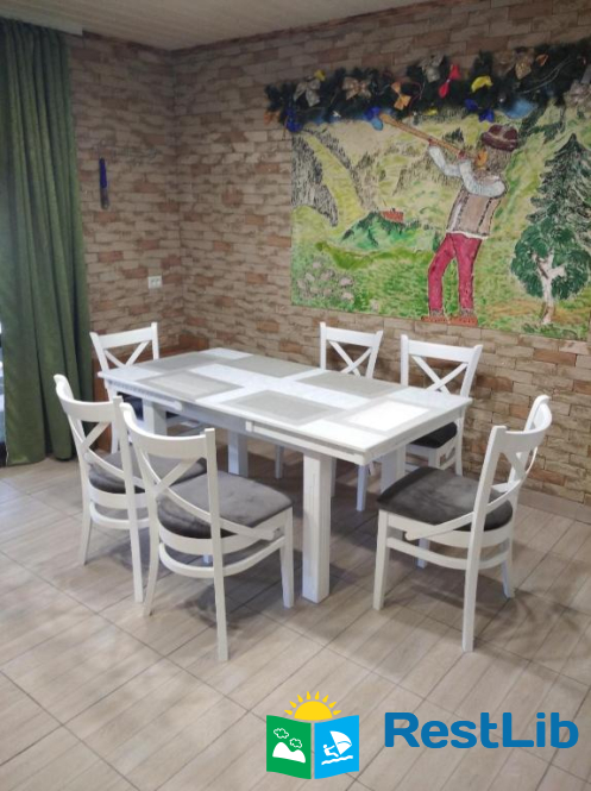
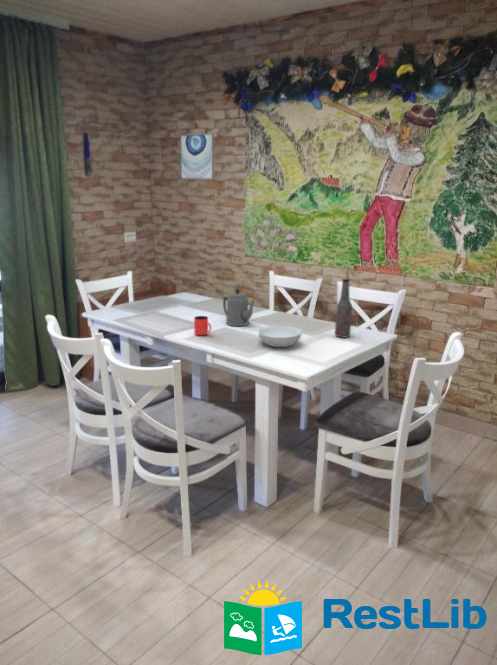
+ wall art [179,132,215,181]
+ teapot [222,288,256,327]
+ cup [193,315,212,336]
+ serving bowl [257,325,303,348]
+ bottle [334,278,353,339]
